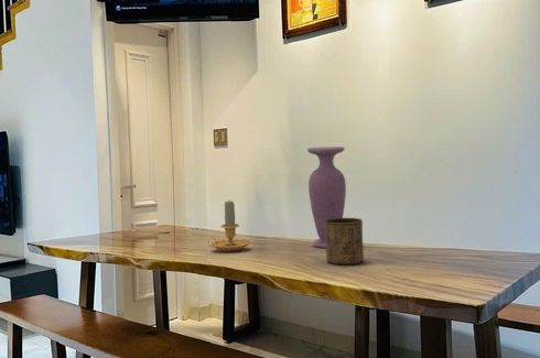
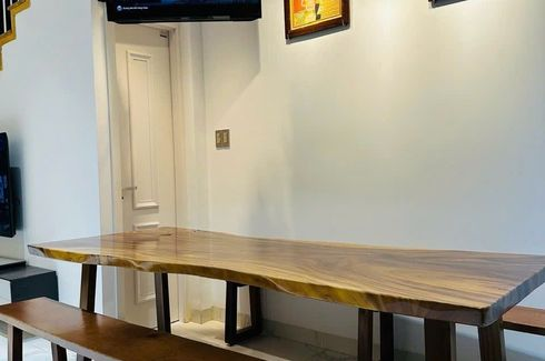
- cup [324,217,365,265]
- vase [306,145,347,249]
- candle [207,200,251,252]
